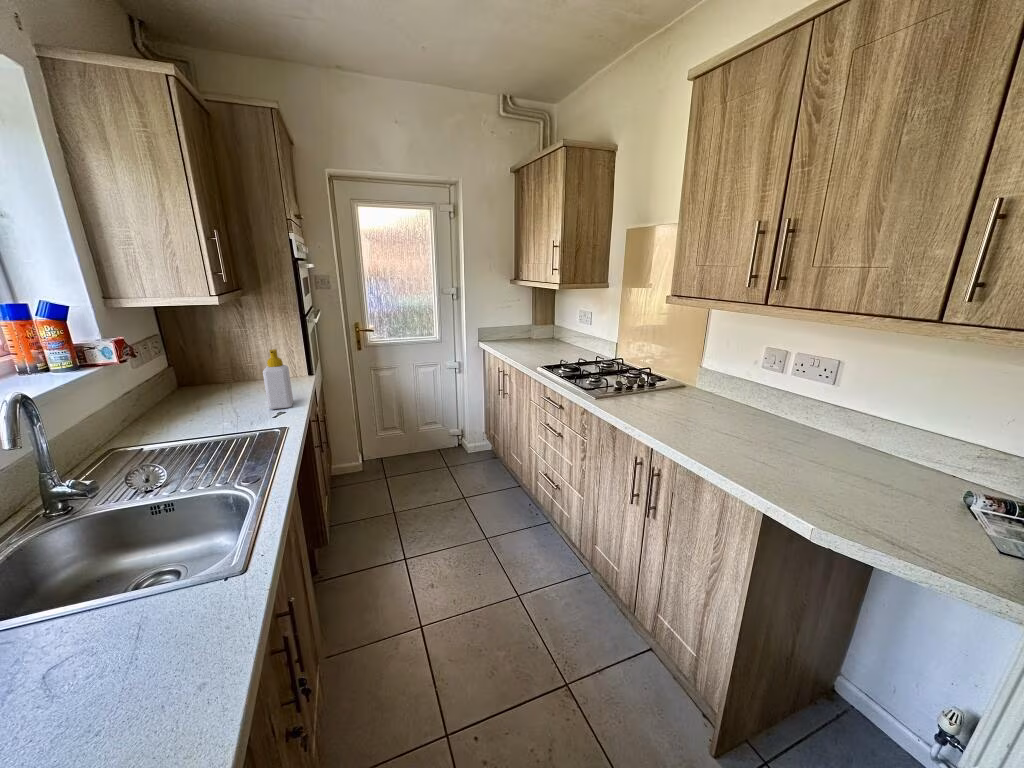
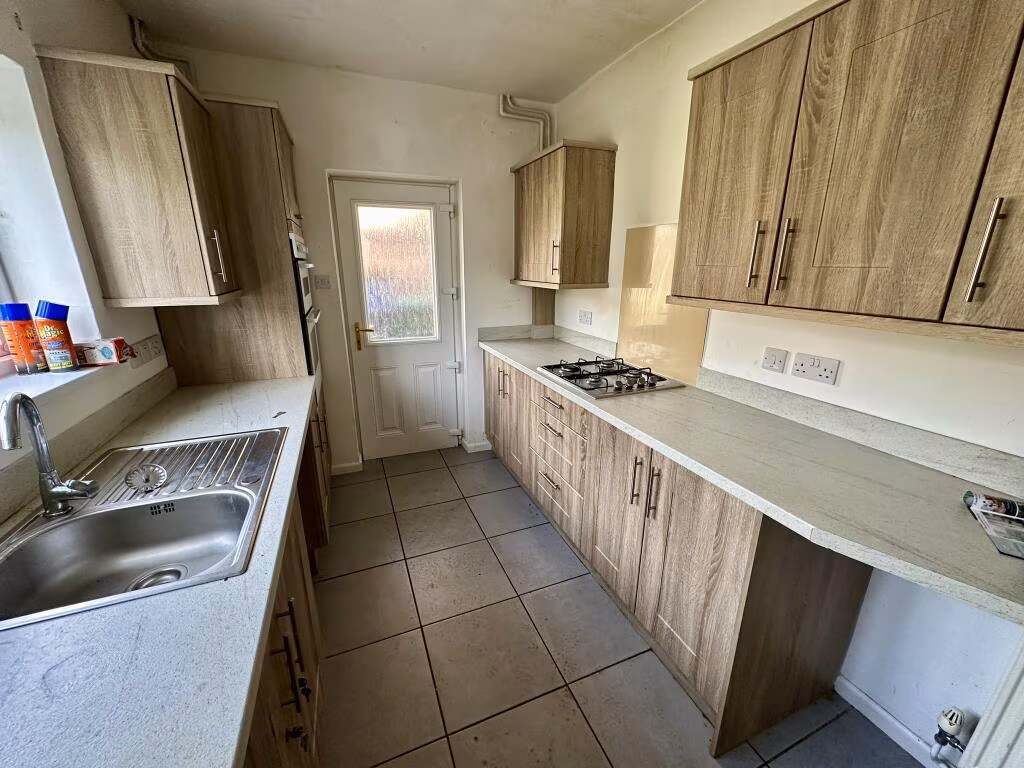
- soap bottle [262,348,294,410]
